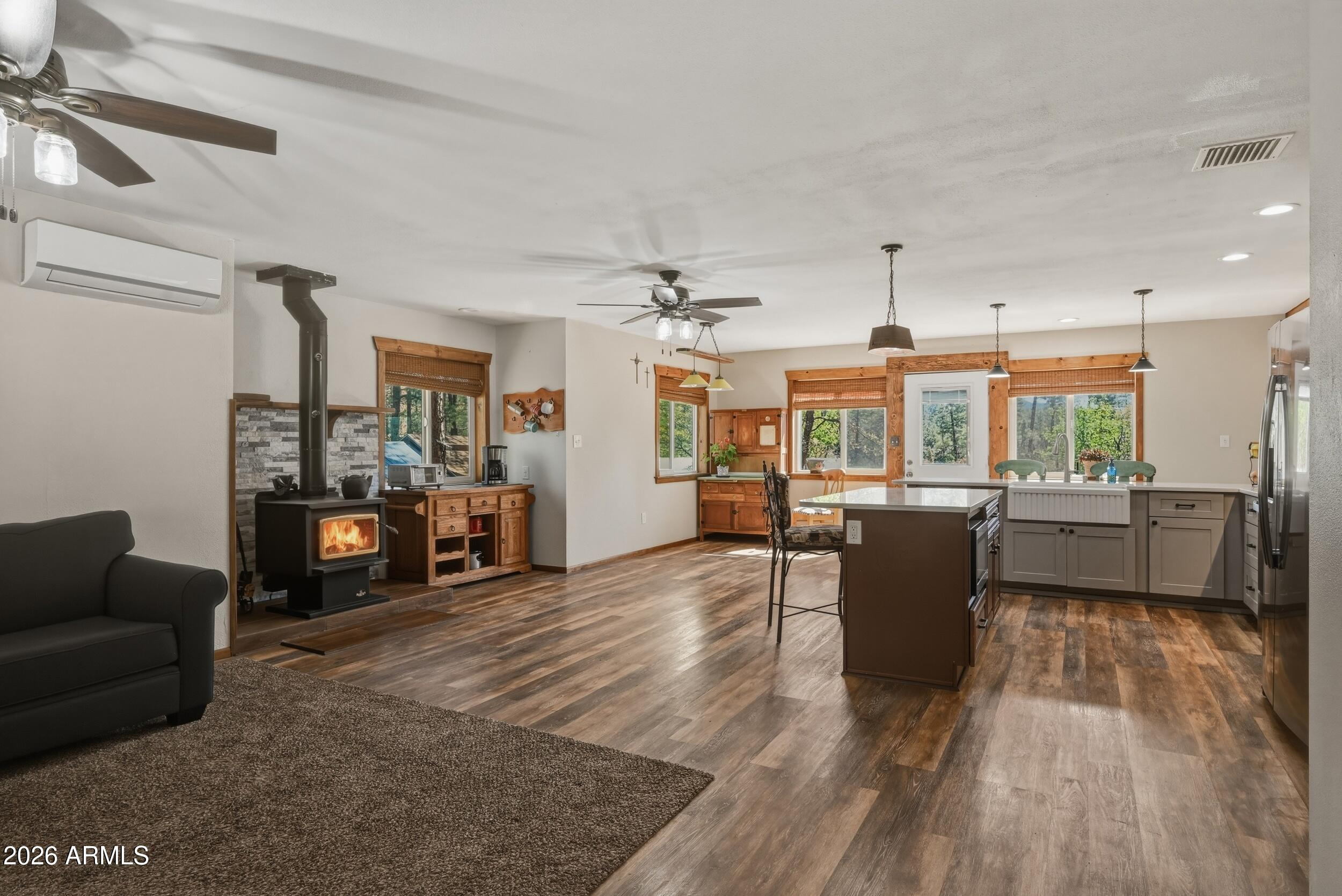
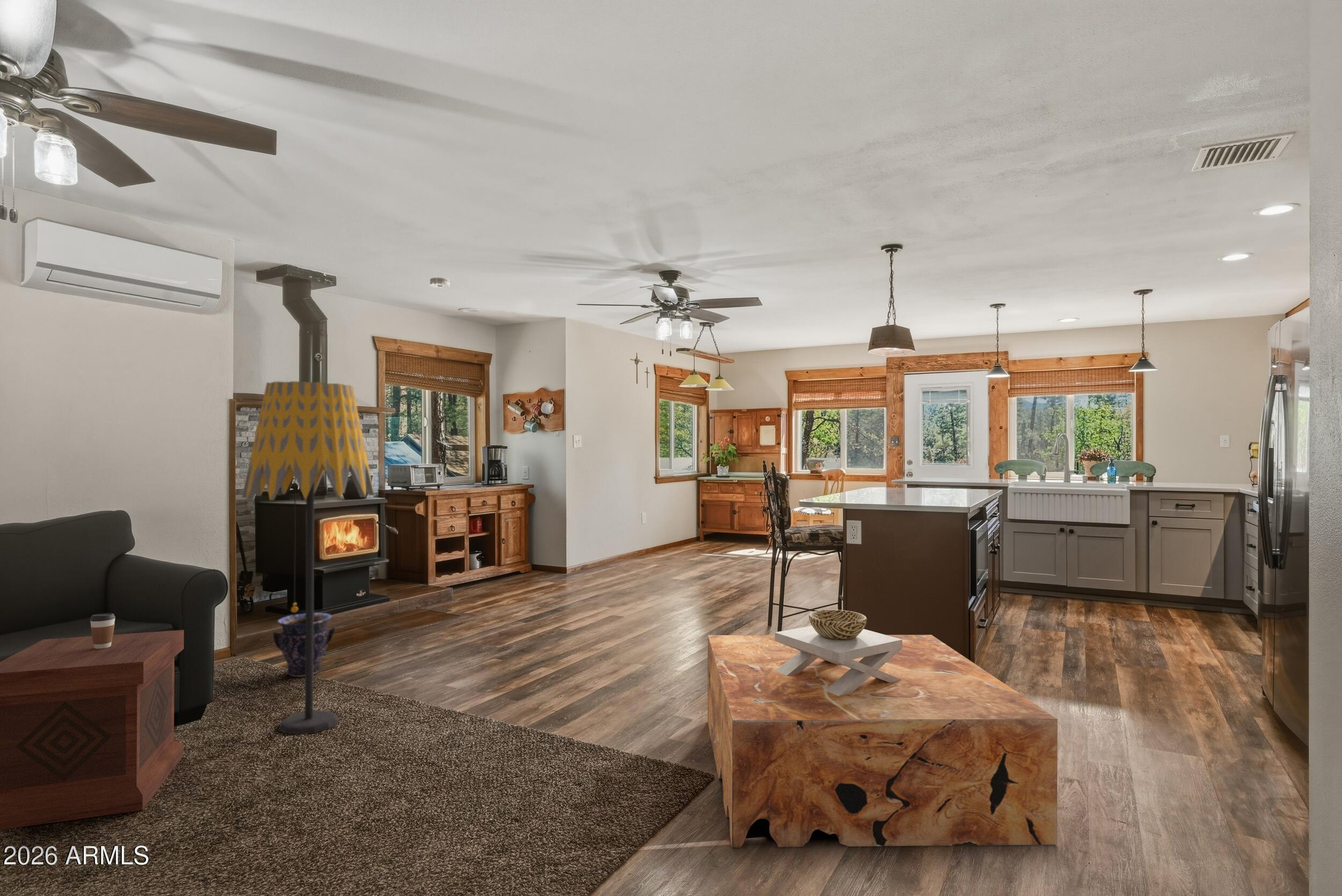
+ side table [0,629,185,831]
+ coffee table [707,635,1058,848]
+ vase [273,612,336,678]
+ smoke detector [429,277,450,288]
+ floor lamp [242,381,375,734]
+ decorative bowl [775,609,902,696]
+ coffee cup [89,613,116,649]
